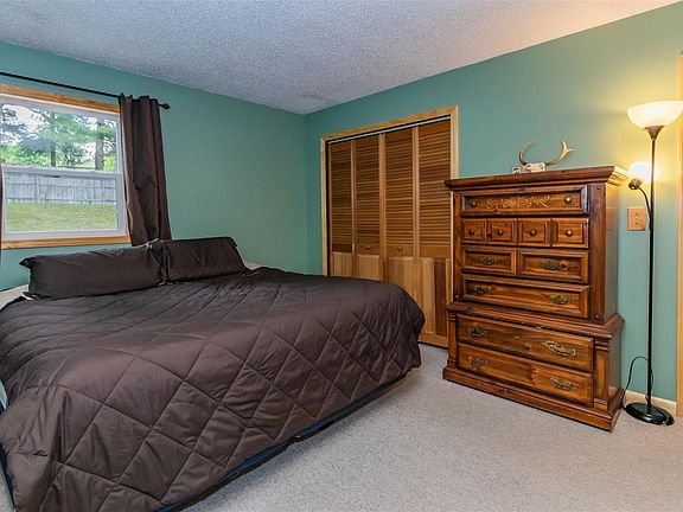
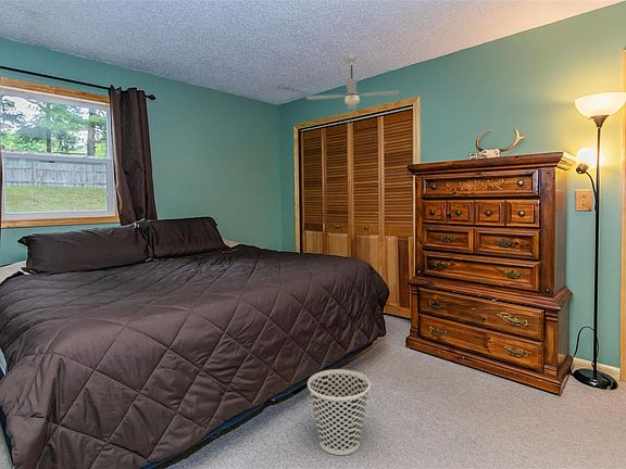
+ wastebasket [306,368,372,456]
+ ceiling fan [305,53,400,111]
